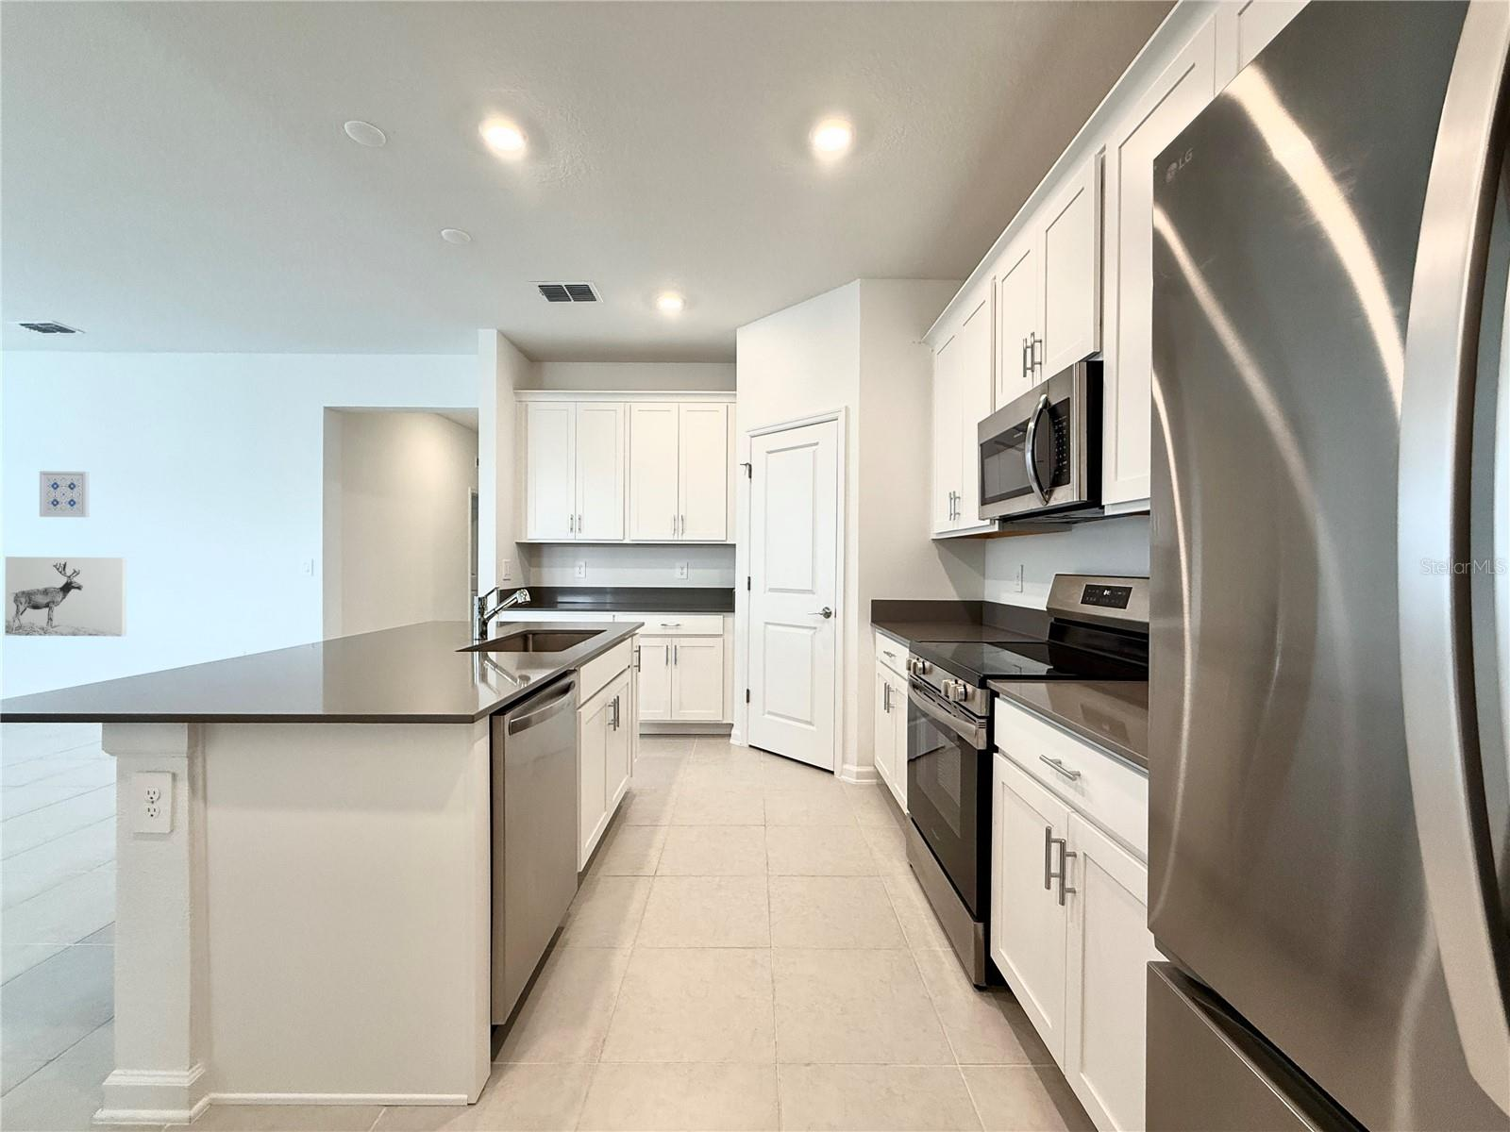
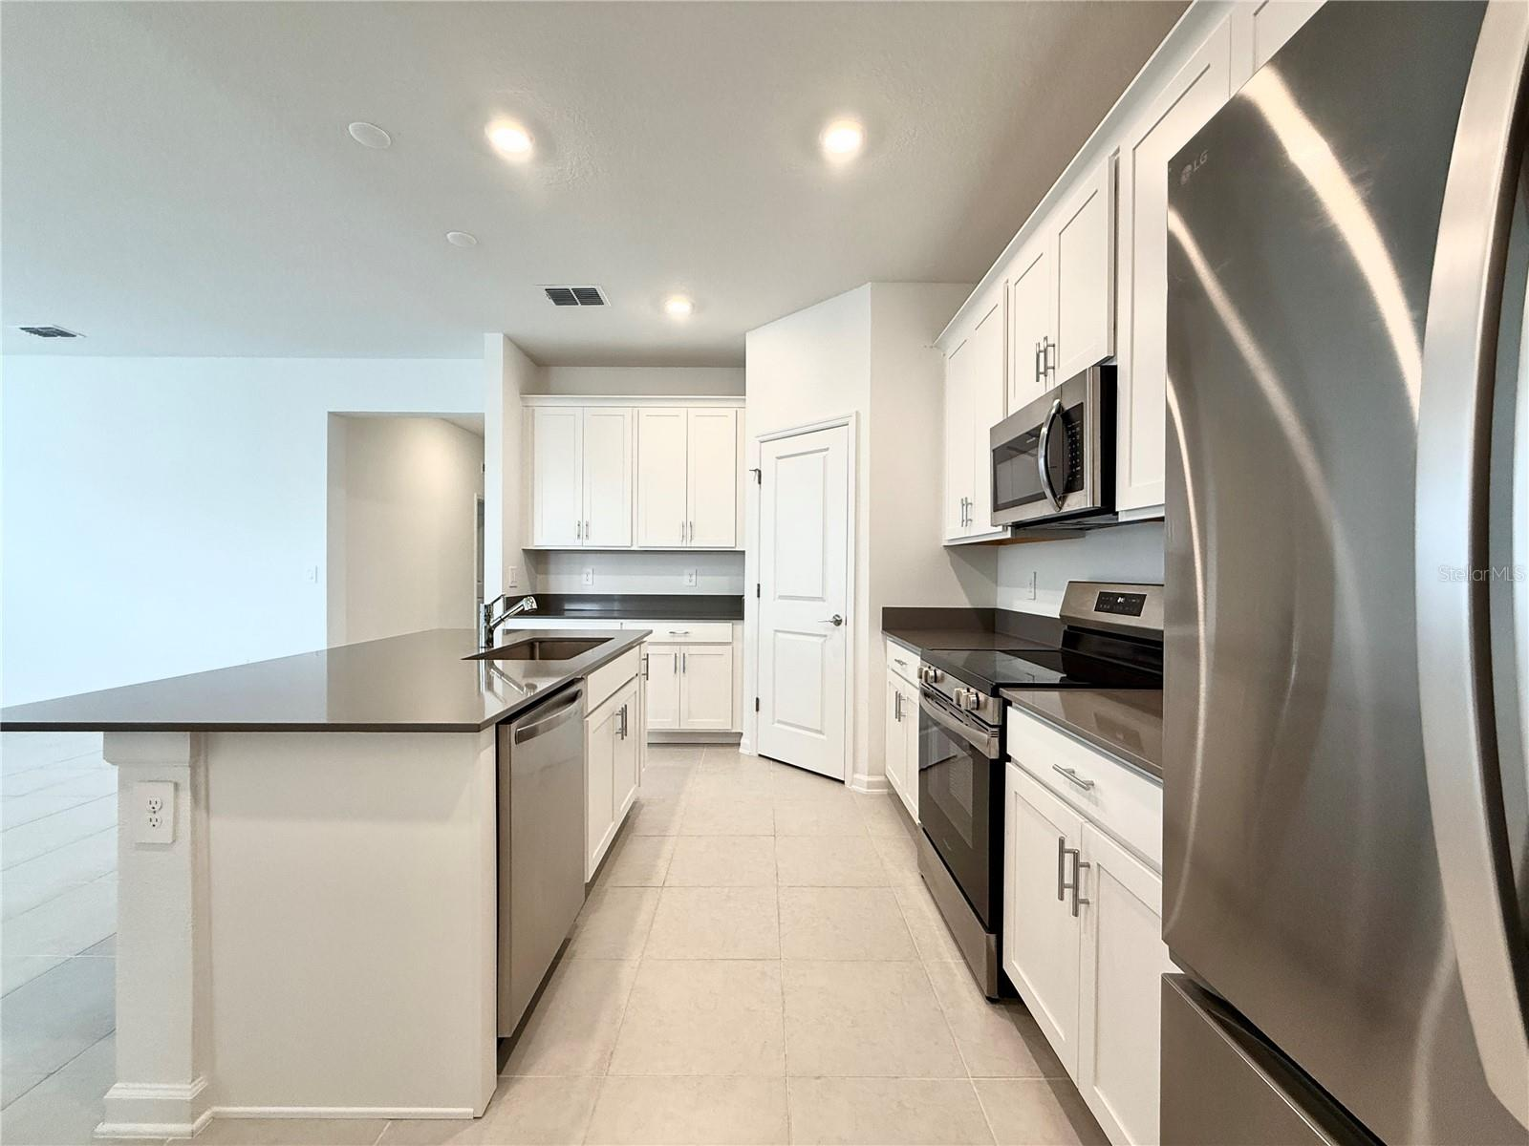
- wall art [4,555,127,637]
- wall art [39,470,90,518]
